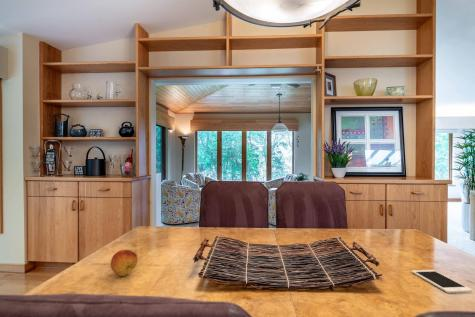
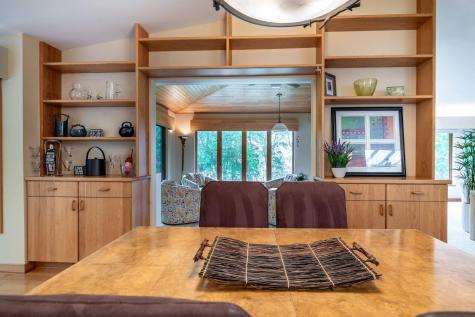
- fruit [110,249,139,277]
- cell phone [411,269,473,294]
